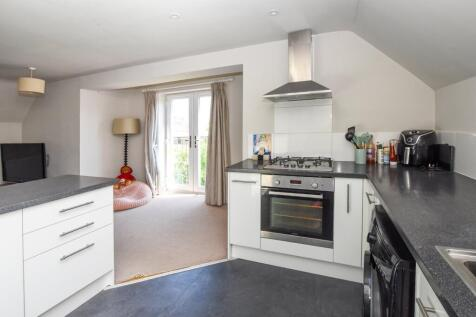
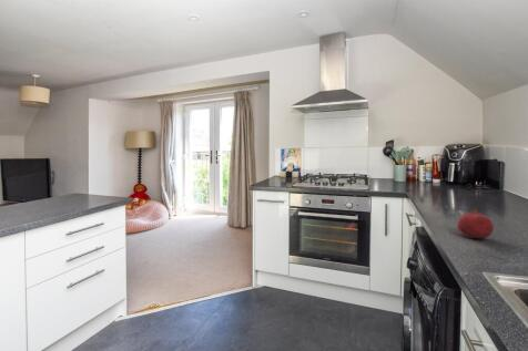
+ fruit [456,208,495,239]
